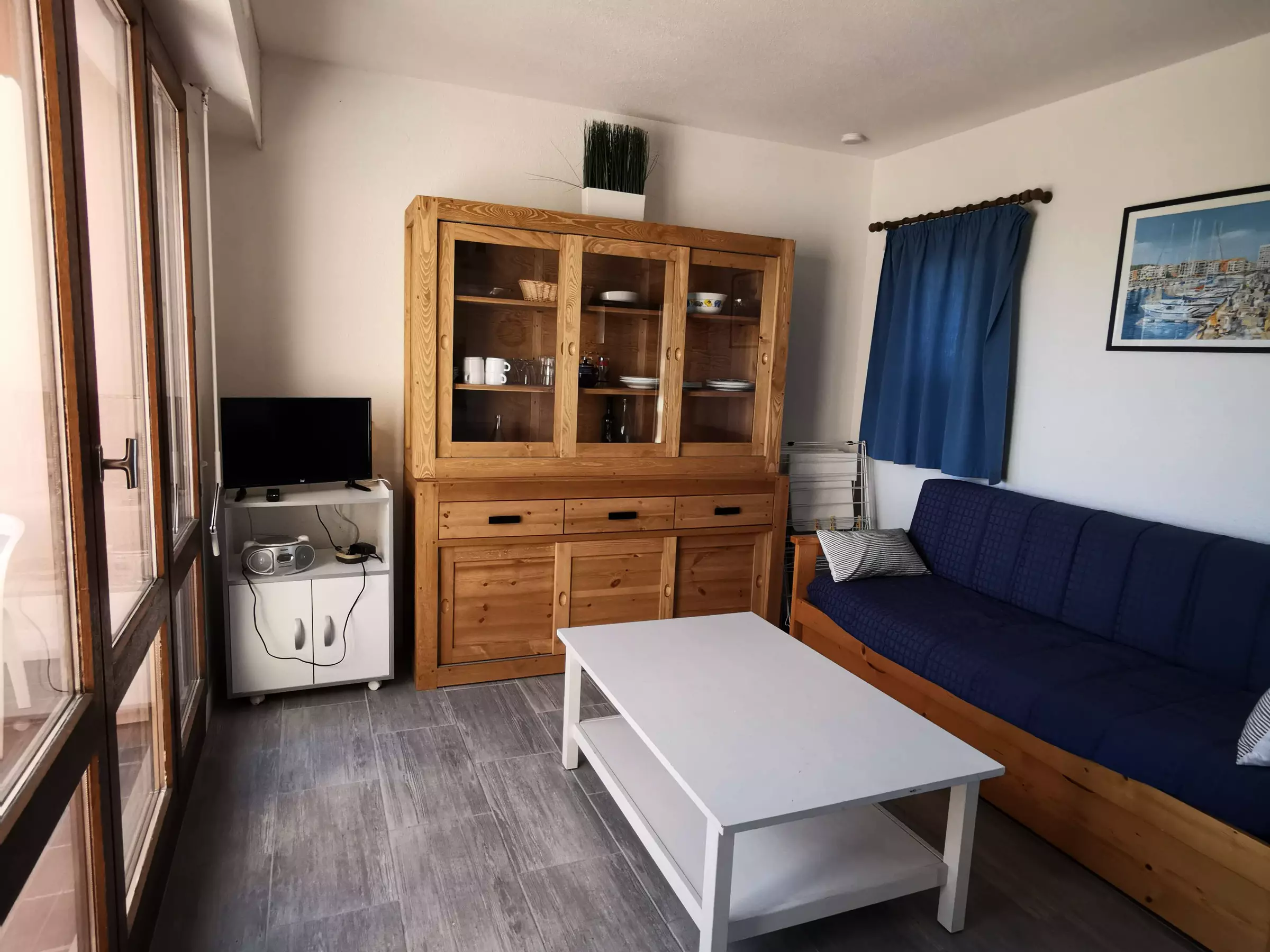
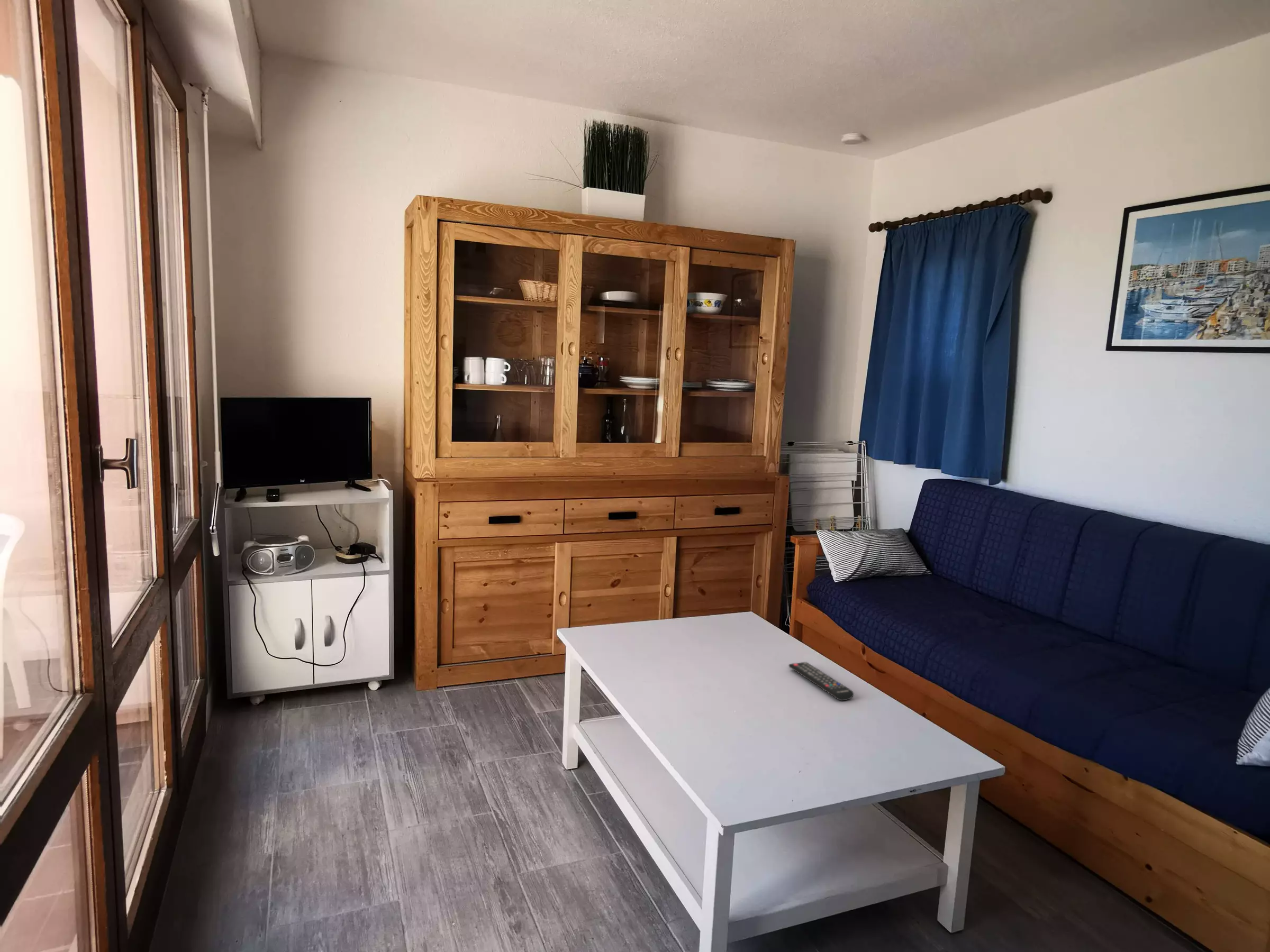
+ remote control [788,662,855,701]
